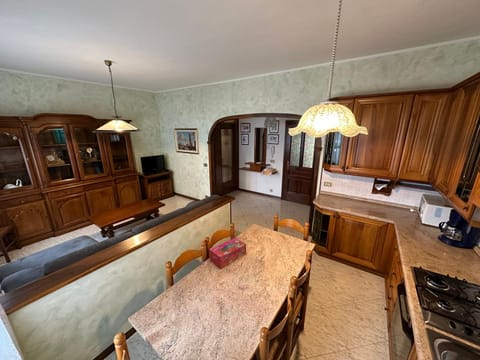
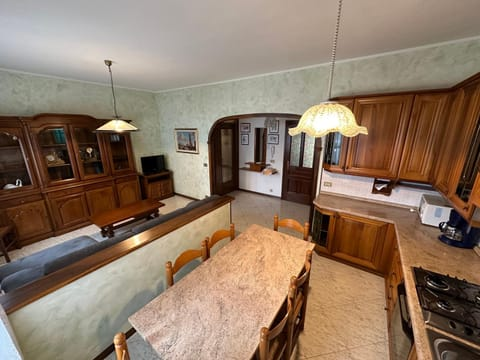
- tissue box [209,237,247,269]
